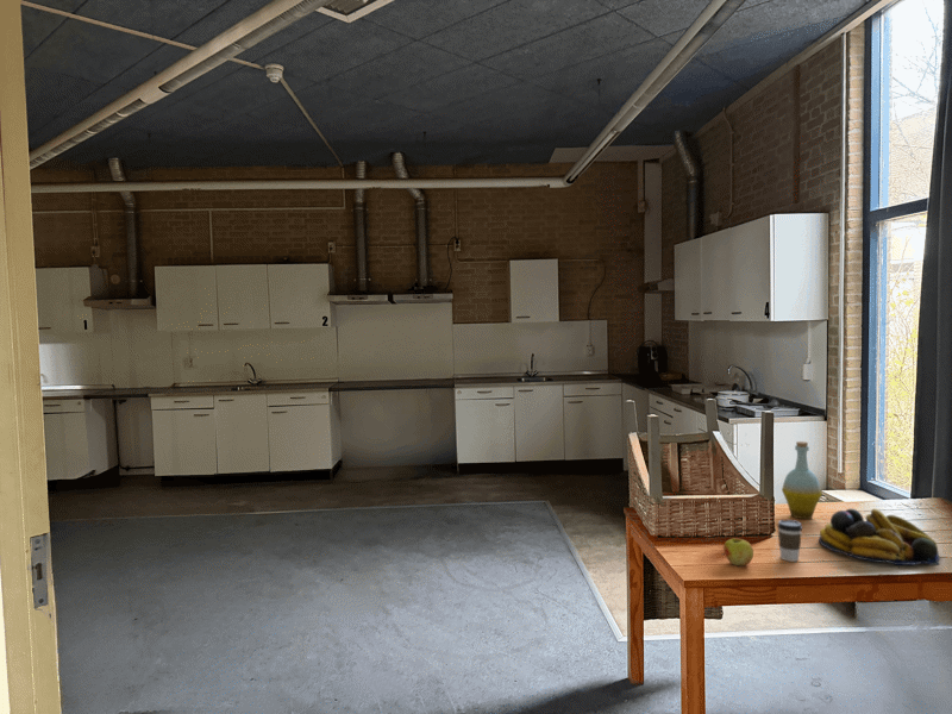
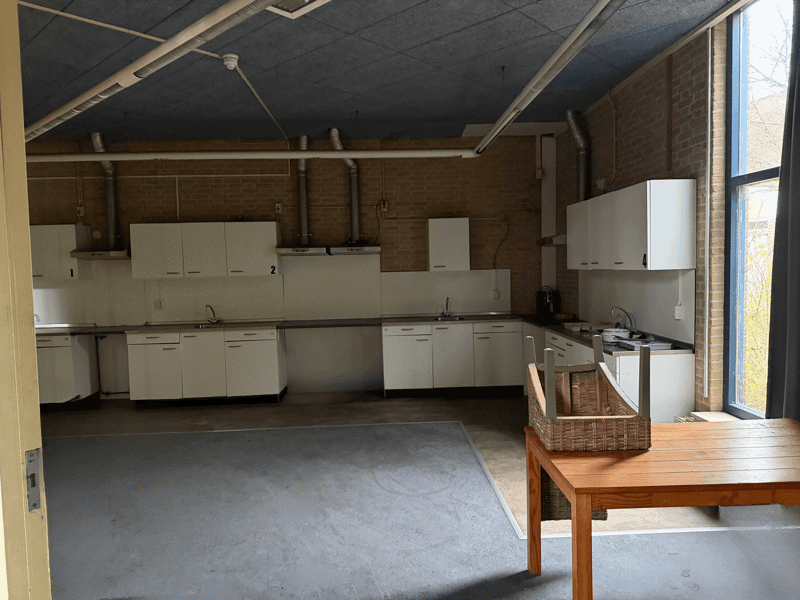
- fruit bowl [818,508,941,566]
- bottle [781,440,823,520]
- coffee cup [776,519,803,563]
- apple [722,537,754,566]
